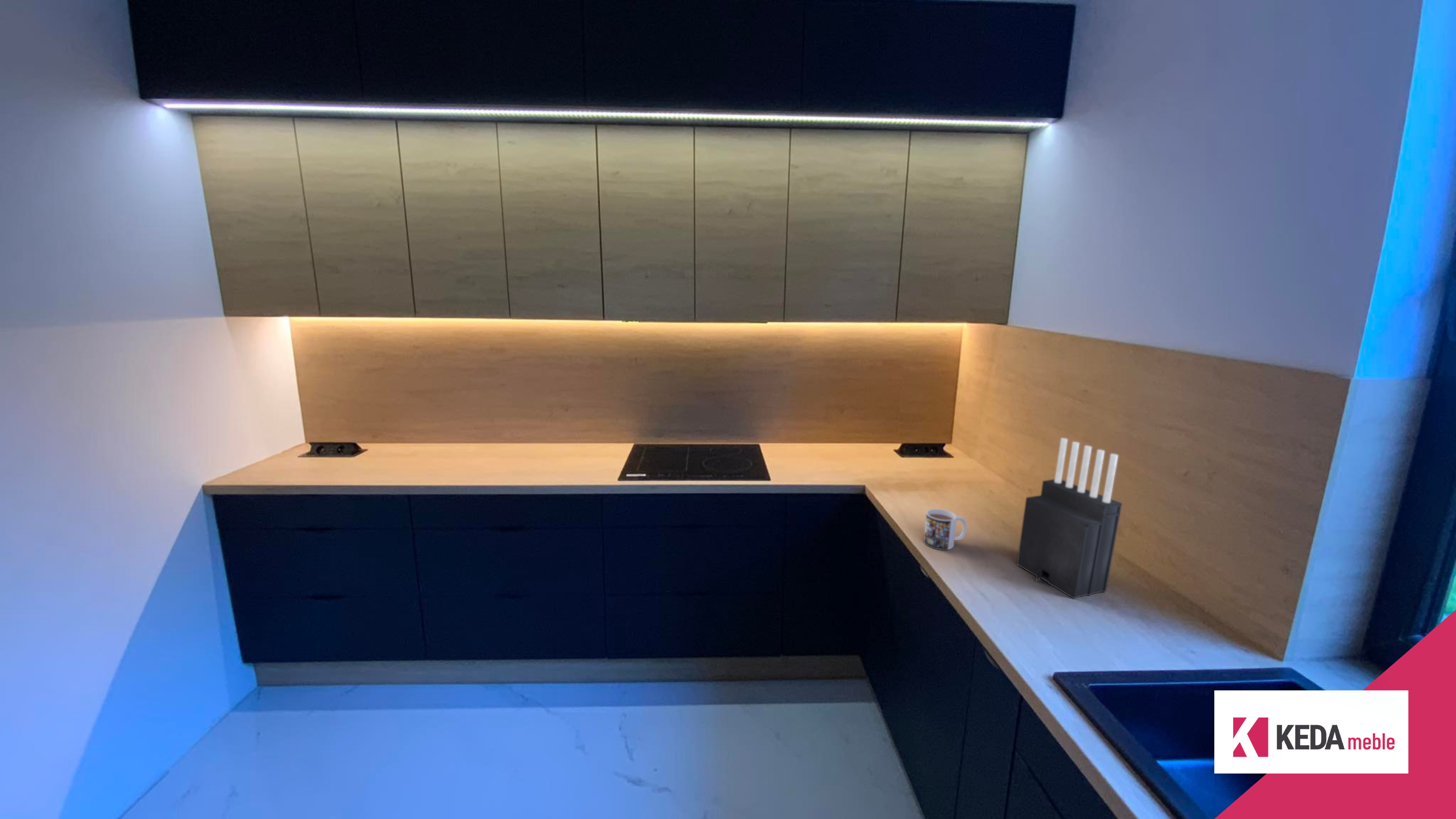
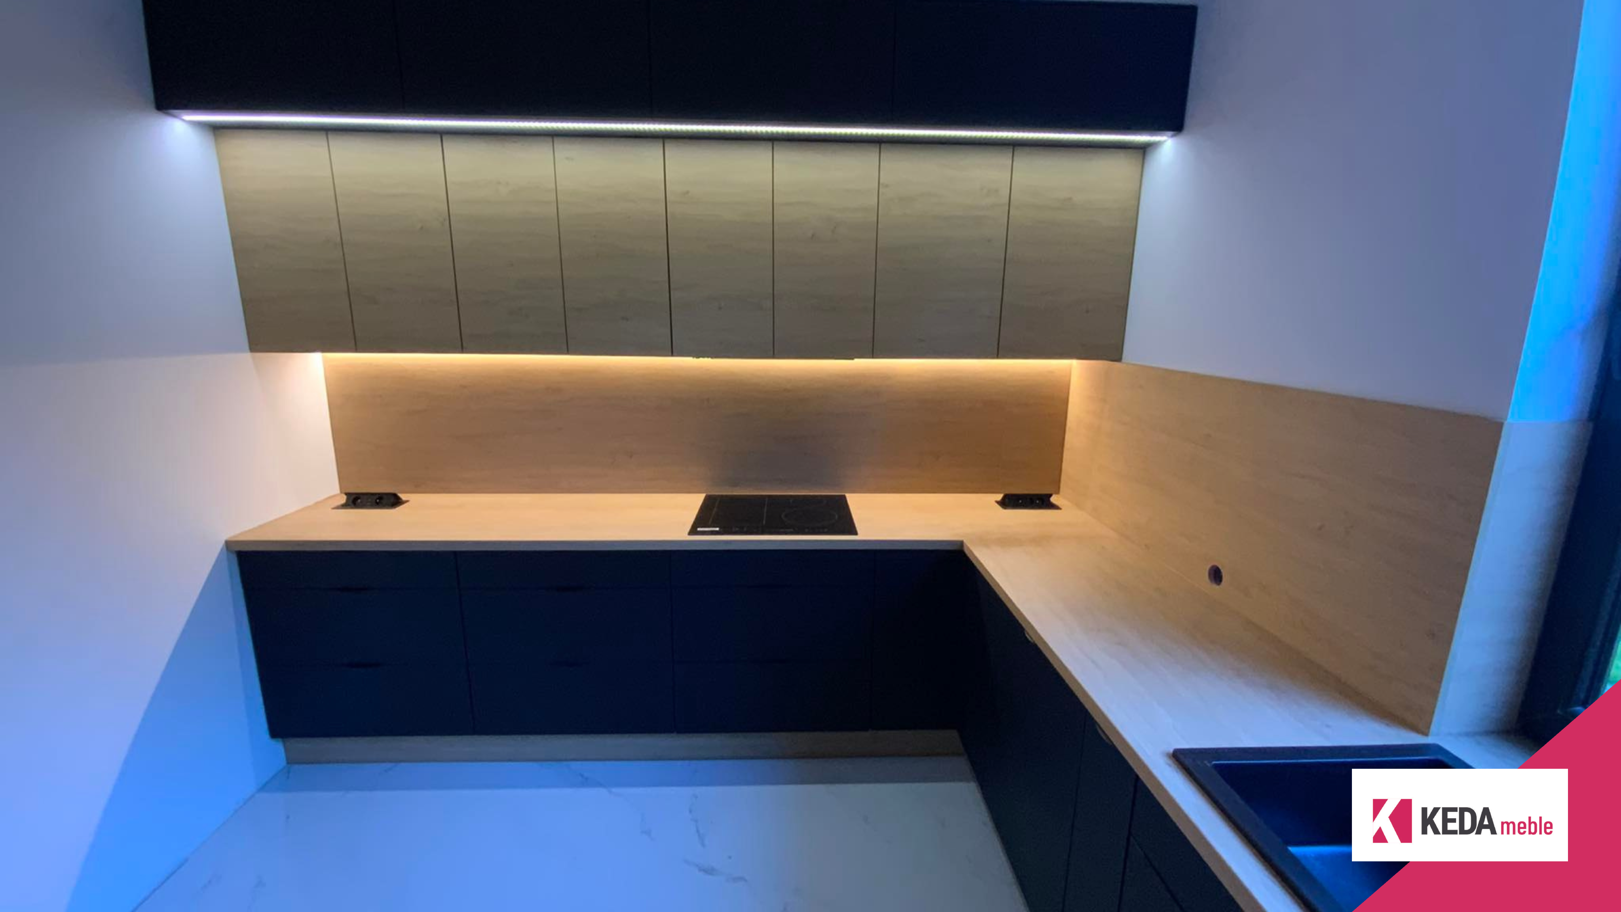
- knife block [1016,438,1123,599]
- mug [923,508,967,550]
